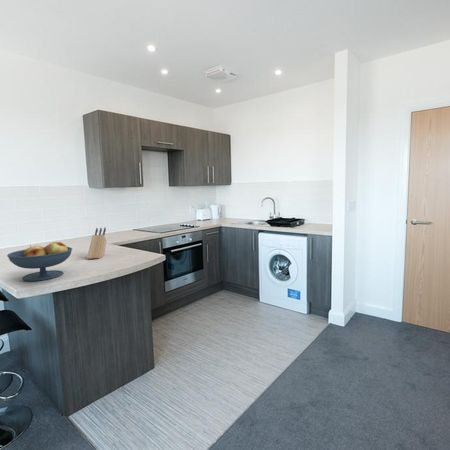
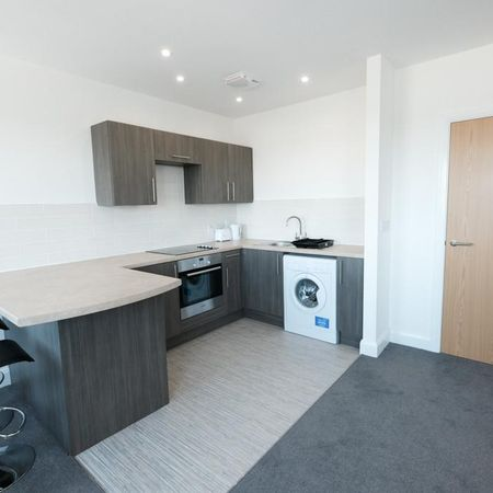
- knife block [86,226,107,260]
- fruit bowl [6,241,73,282]
